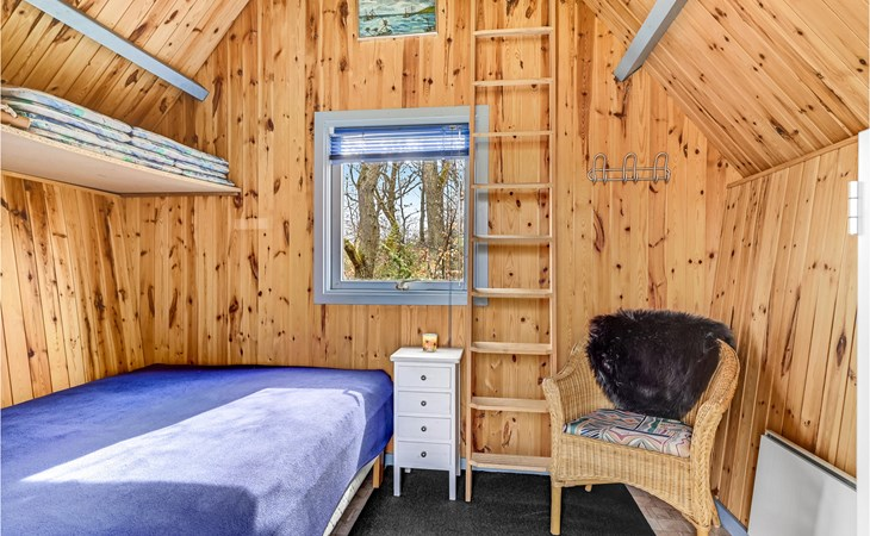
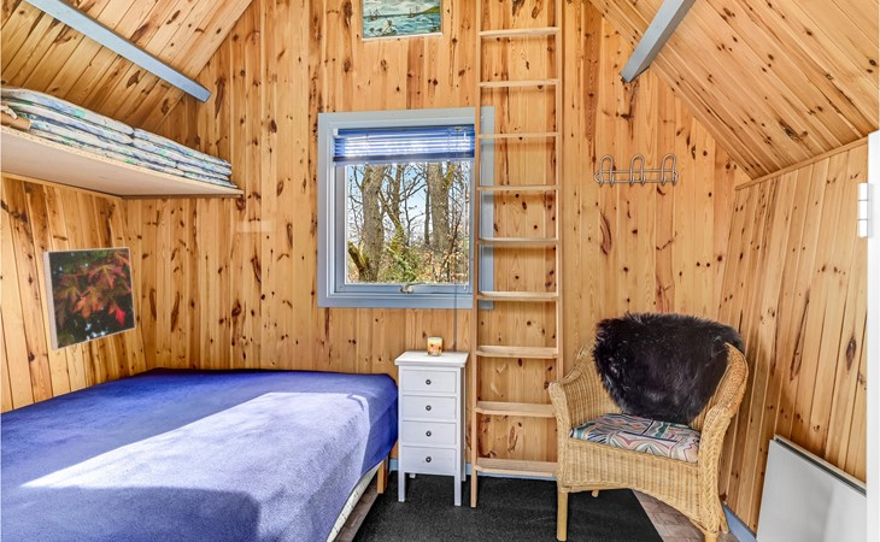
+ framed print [41,246,137,352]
